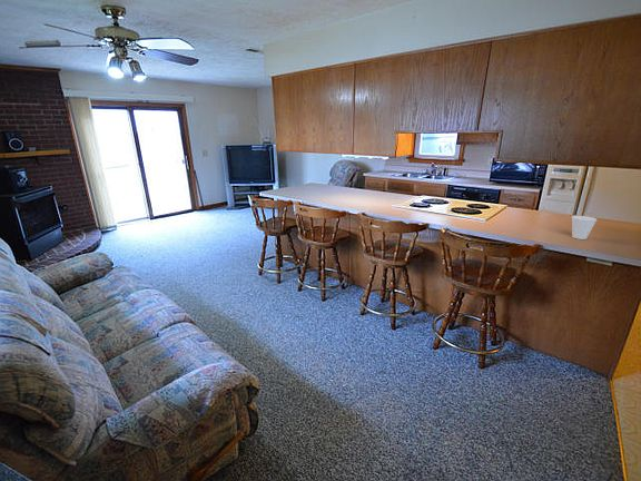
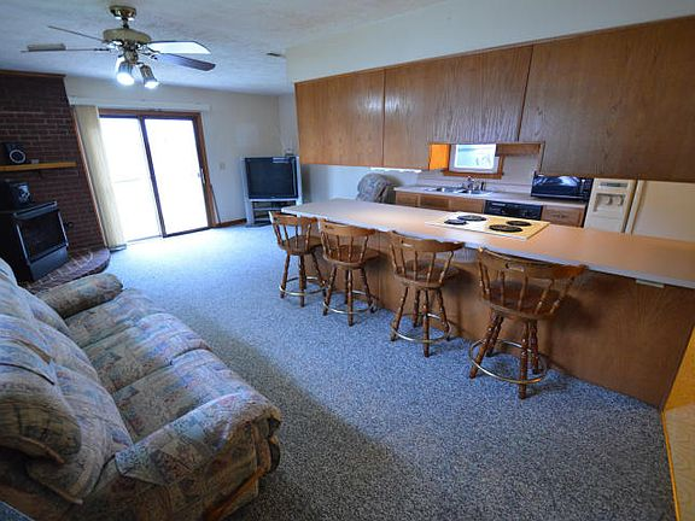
- cup [571,215,598,240]
